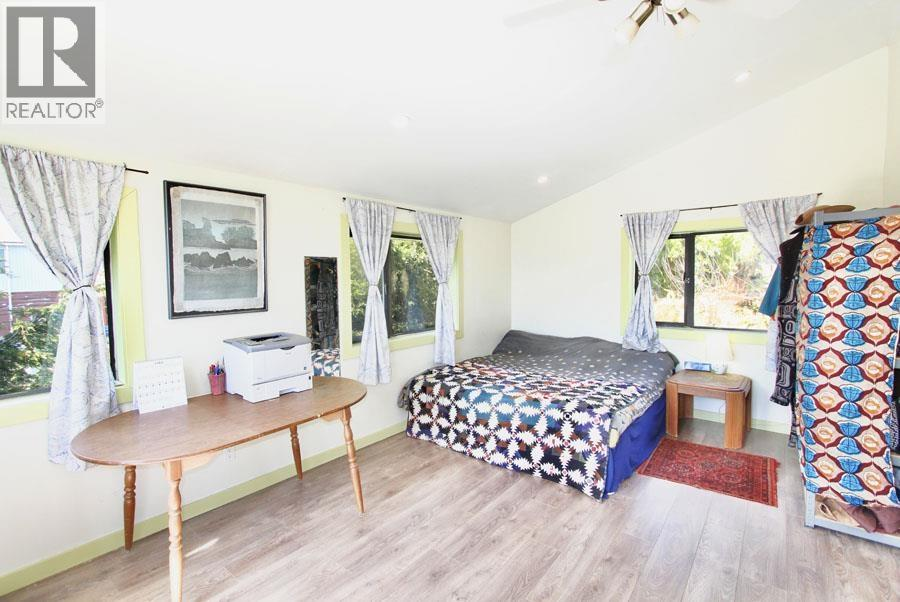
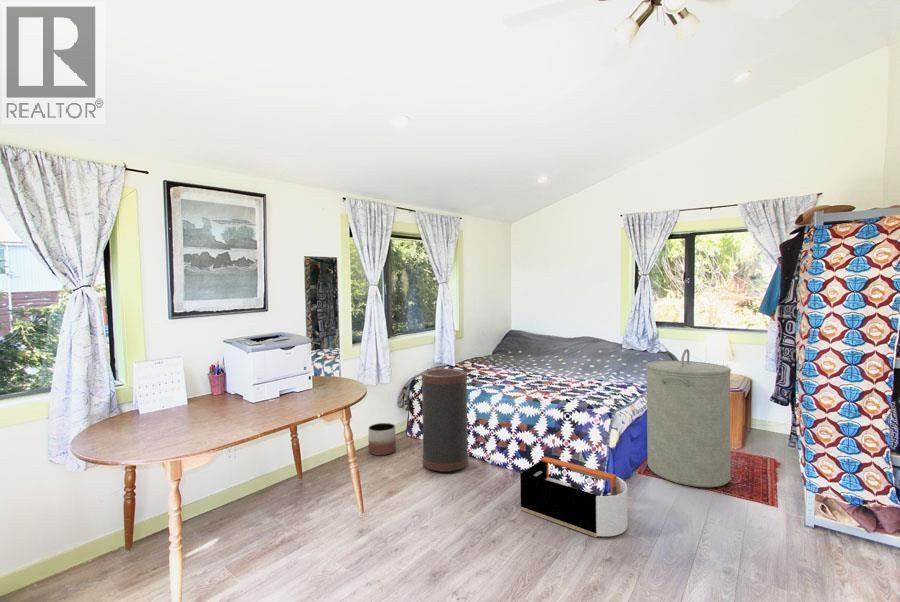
+ trash can [421,368,469,472]
+ laundry hamper [645,348,732,488]
+ planter [368,422,397,456]
+ storage bin [519,456,629,538]
